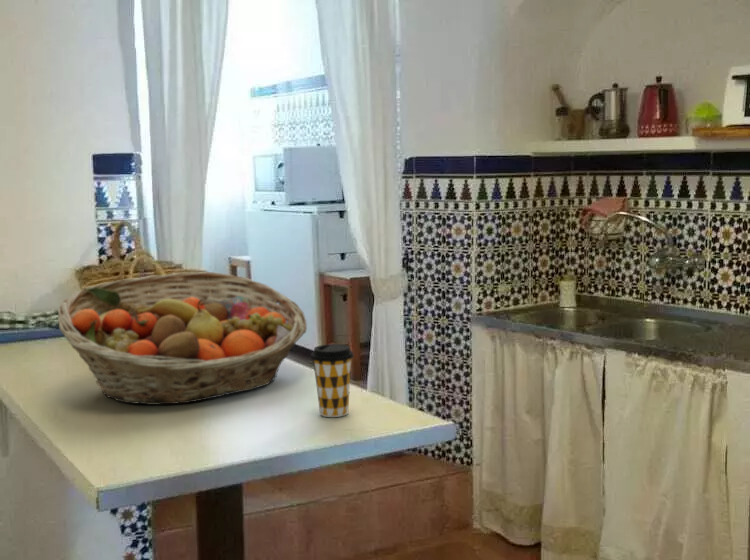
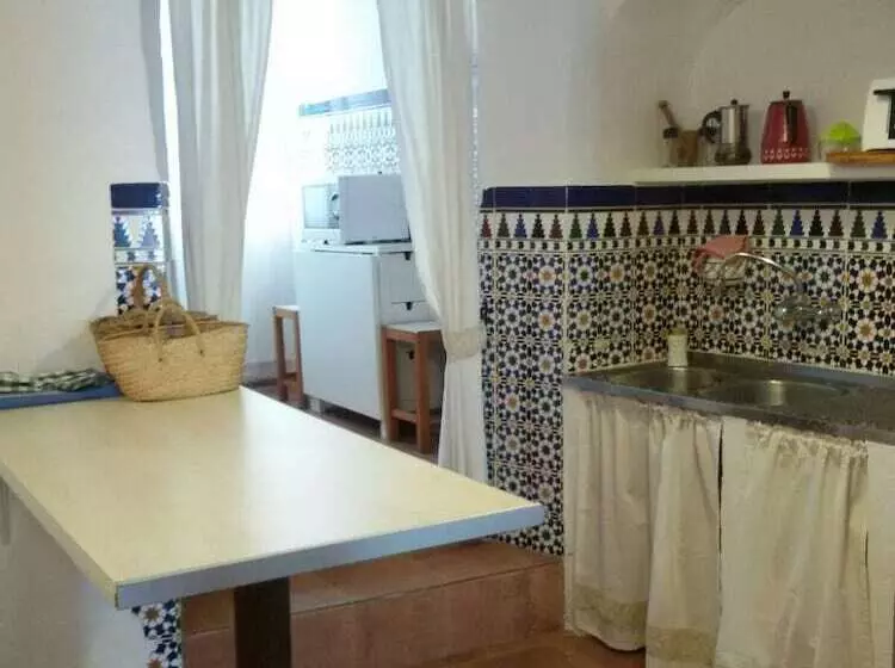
- fruit basket [57,271,308,406]
- coffee cup [310,343,355,418]
